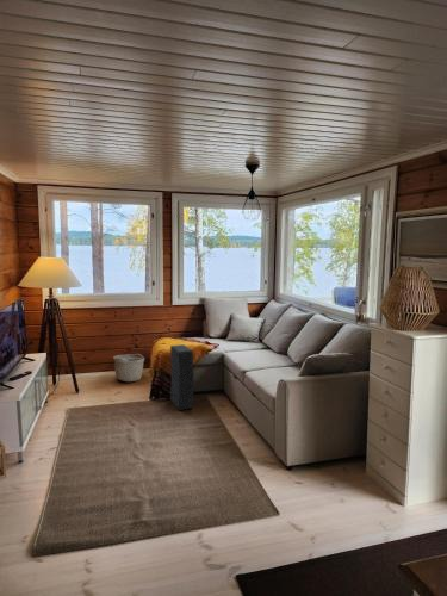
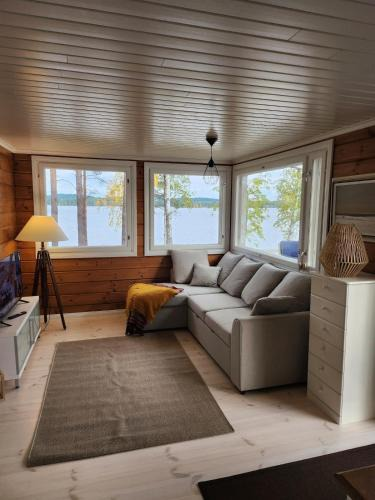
- speaker [169,343,194,411]
- basket [112,353,145,383]
